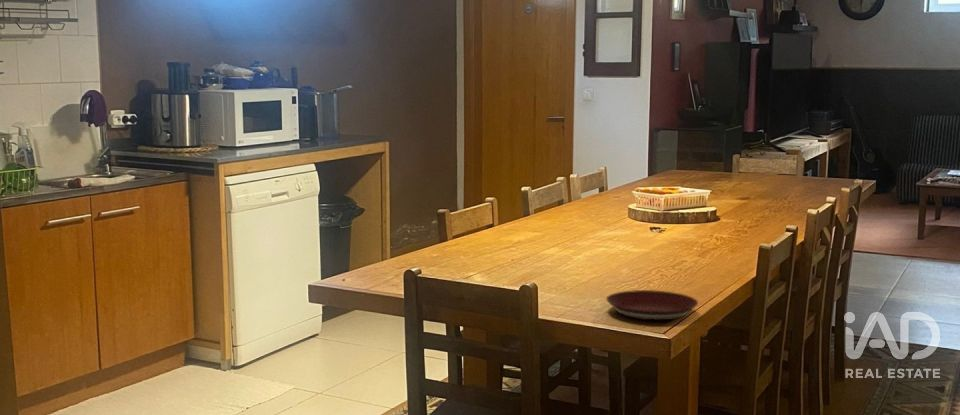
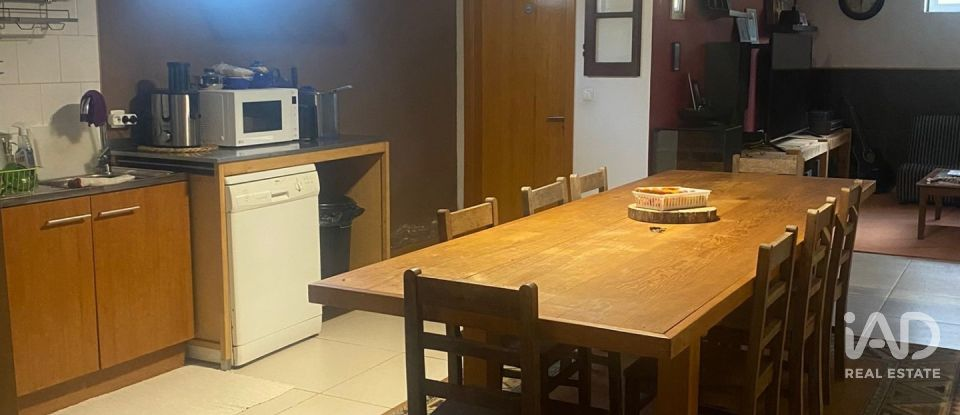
- plate [605,289,699,321]
